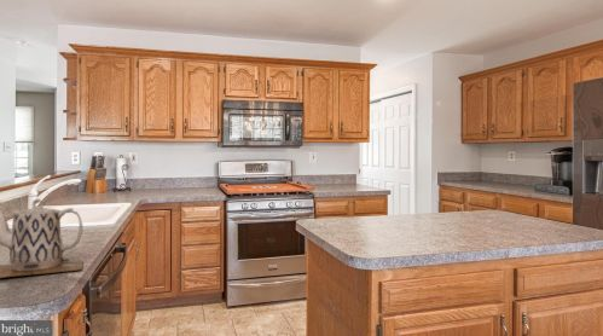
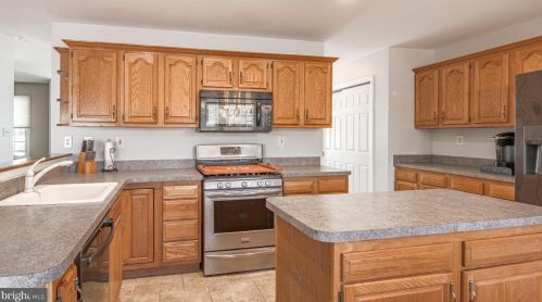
- teapot [0,198,85,279]
